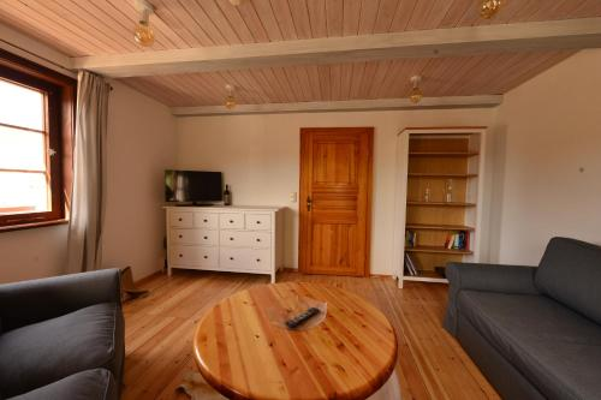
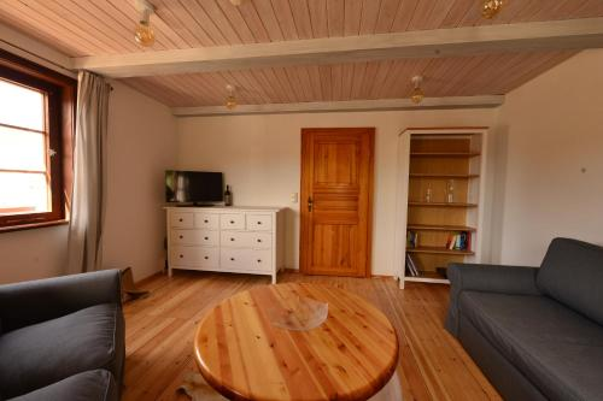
- remote control [284,306,321,329]
